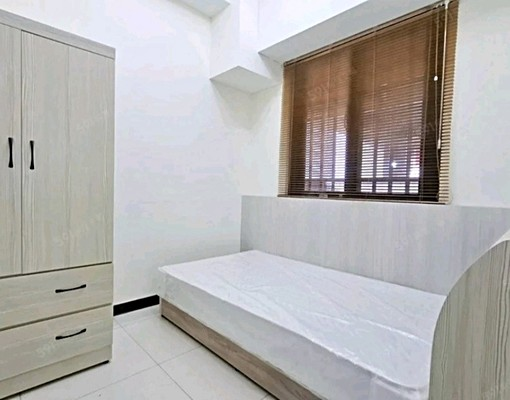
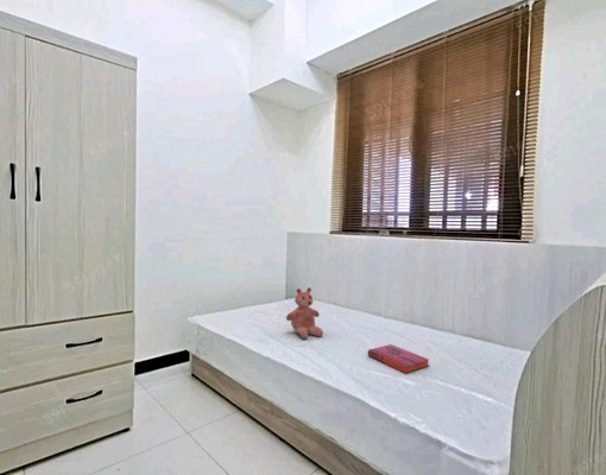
+ hardback book [367,343,430,374]
+ teddy bear [285,286,324,340]
